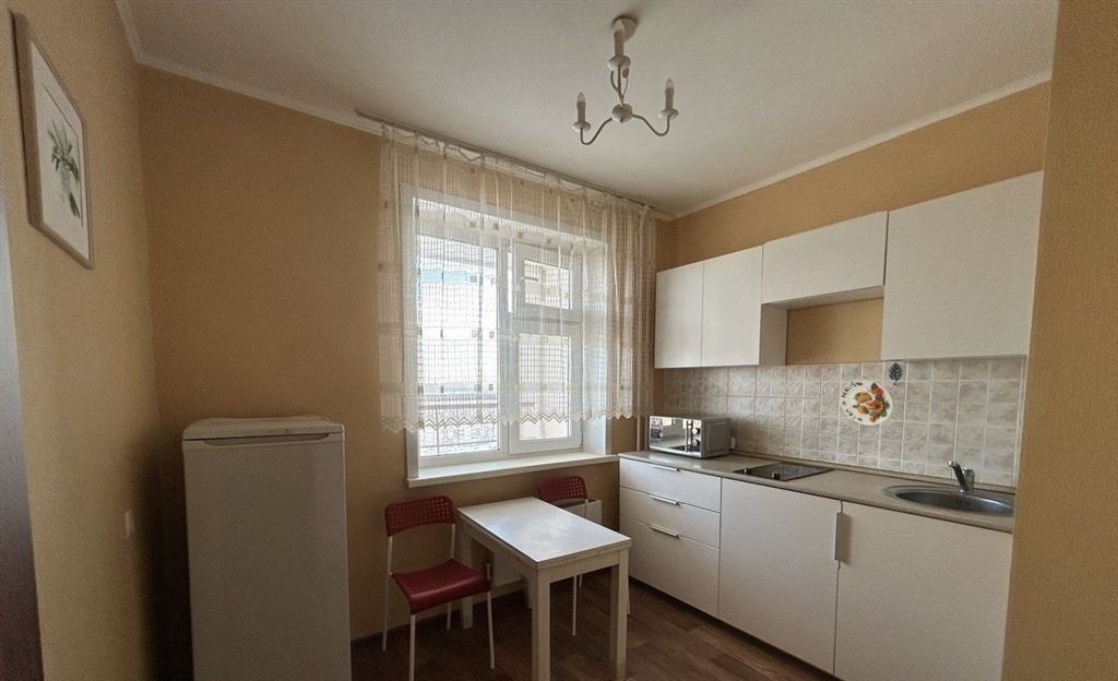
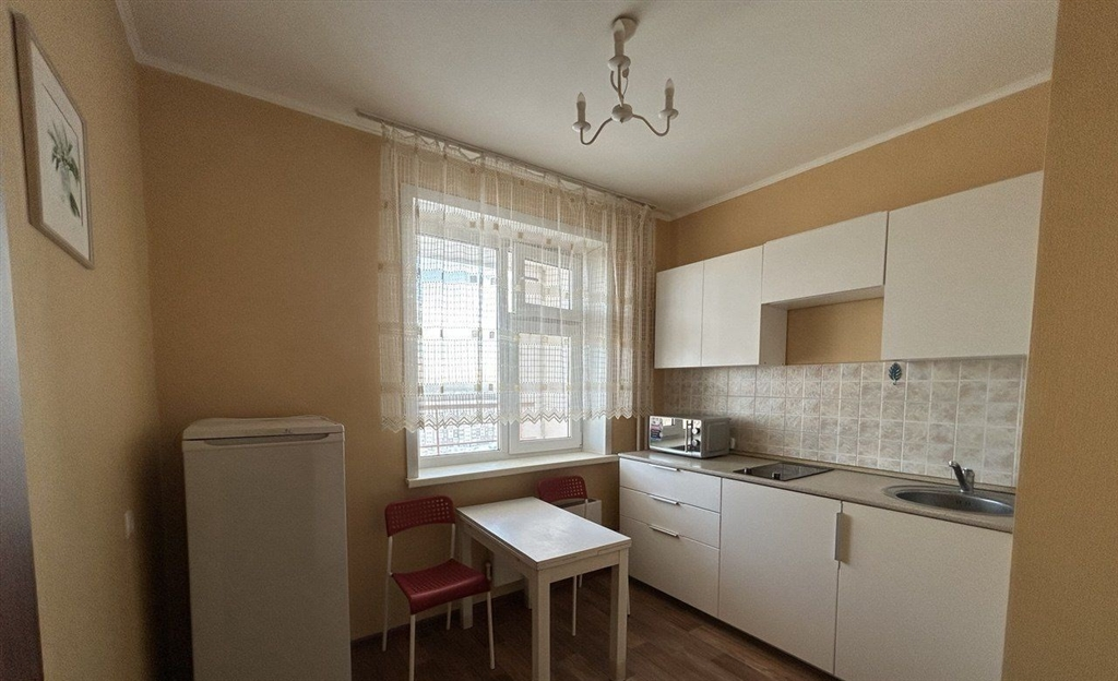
- decorative plate [840,379,894,427]
